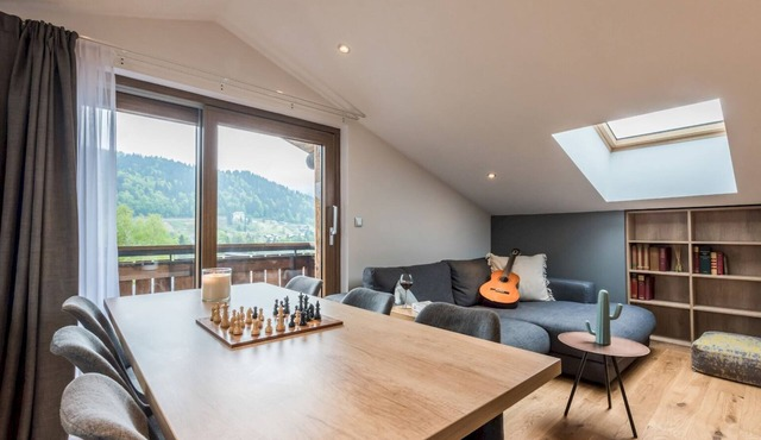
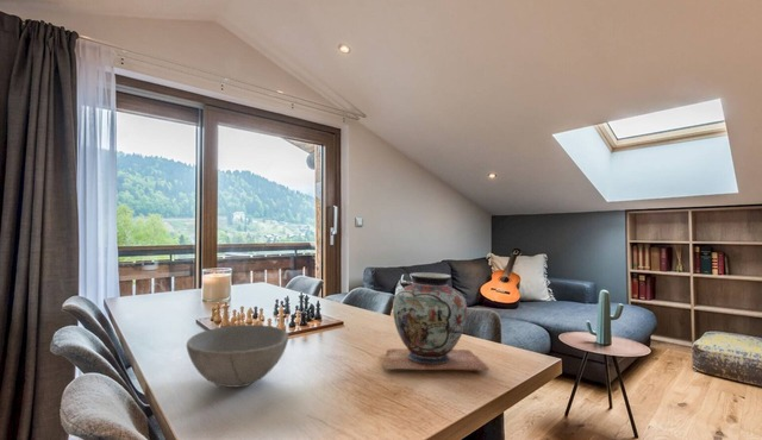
+ bowl [186,323,289,388]
+ decorative vase [380,271,491,372]
